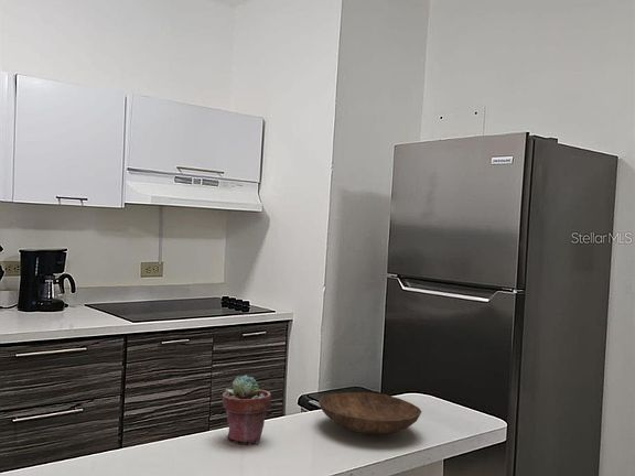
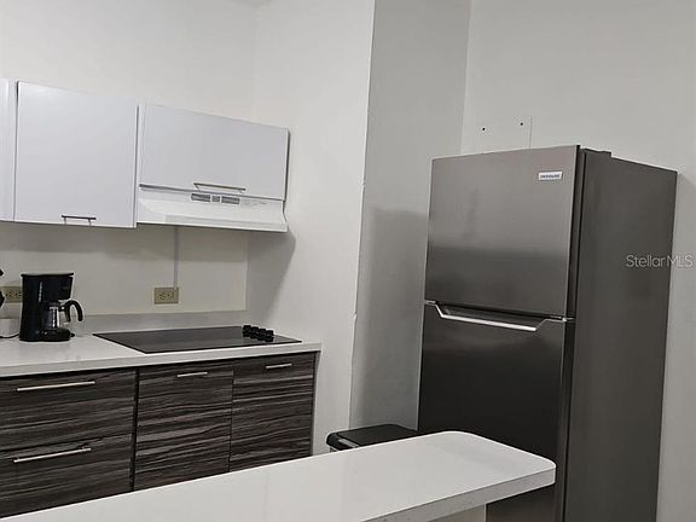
- potted succulent [222,374,272,445]
- bowl [318,391,422,436]
